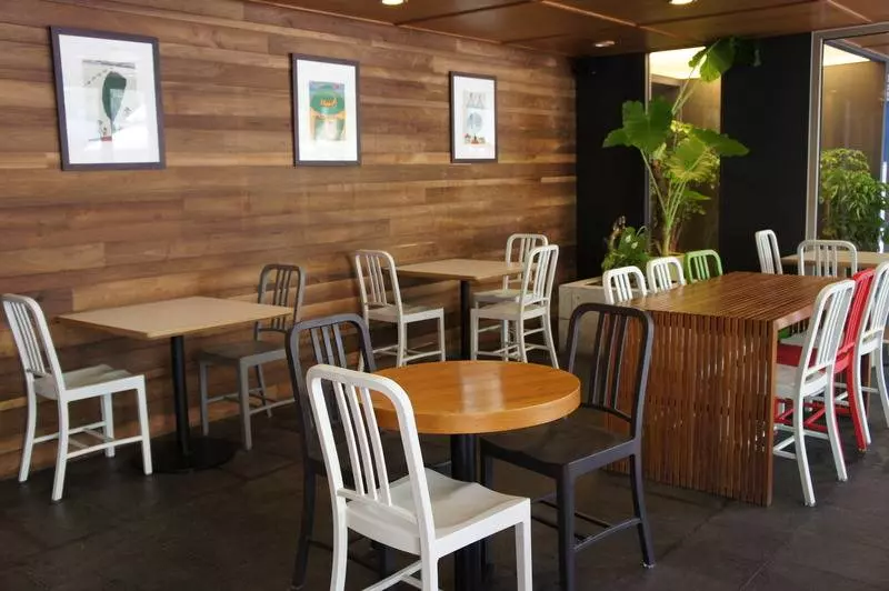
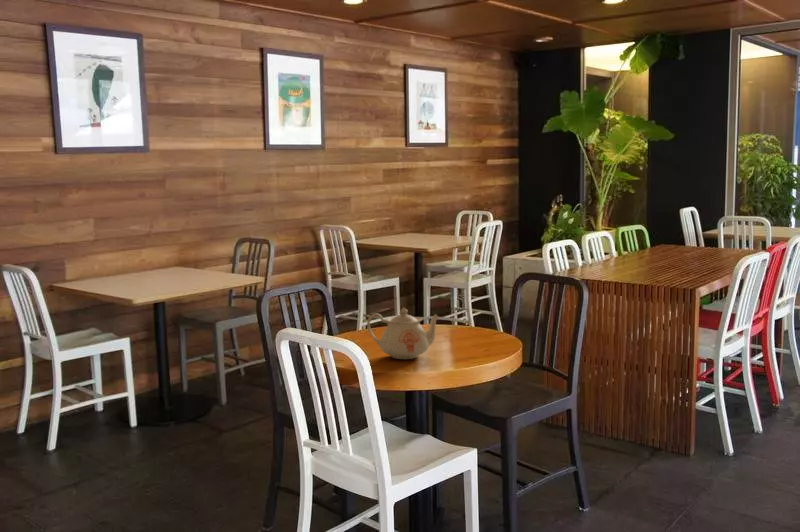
+ teapot [366,306,441,360]
